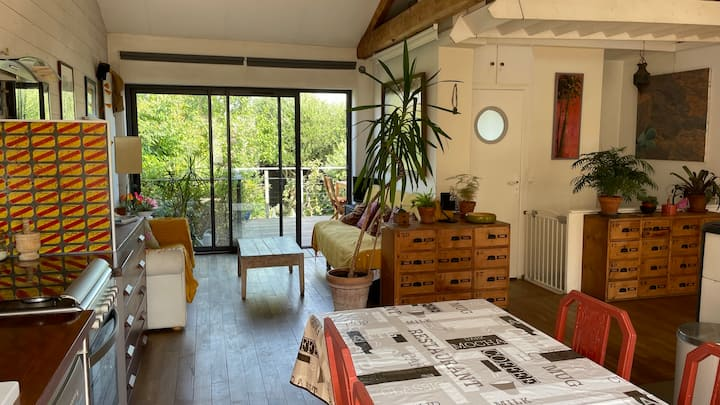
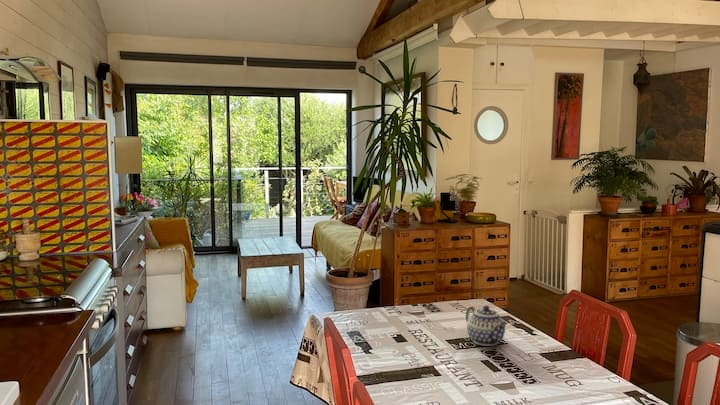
+ teapot [465,305,509,347]
